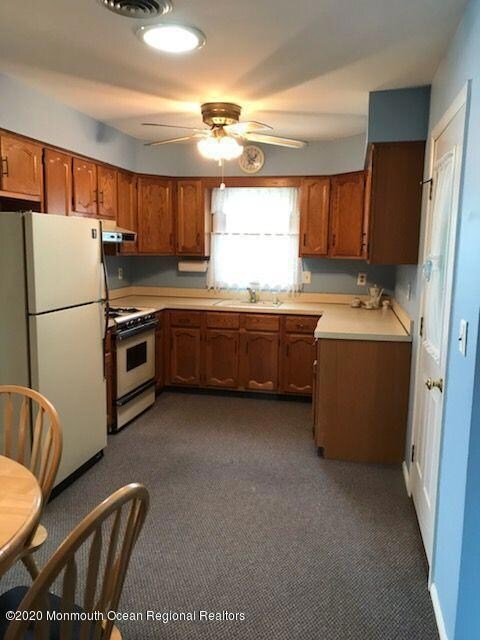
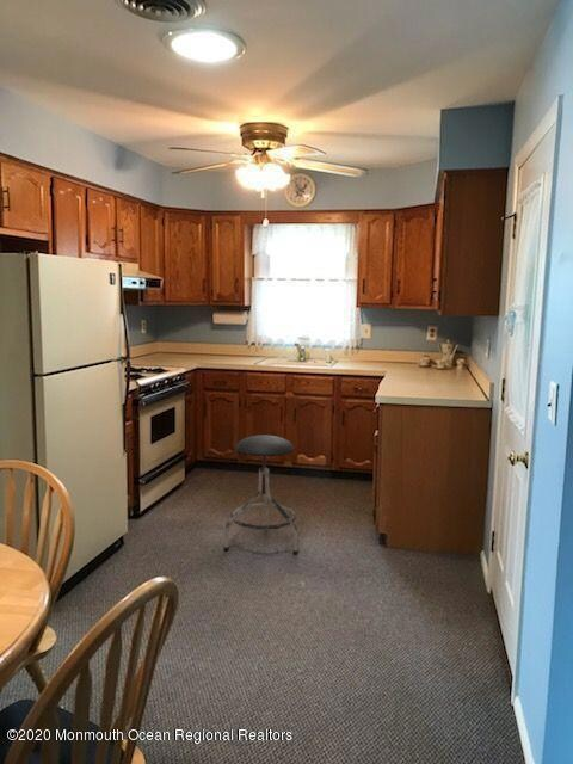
+ stool [223,433,300,555]
